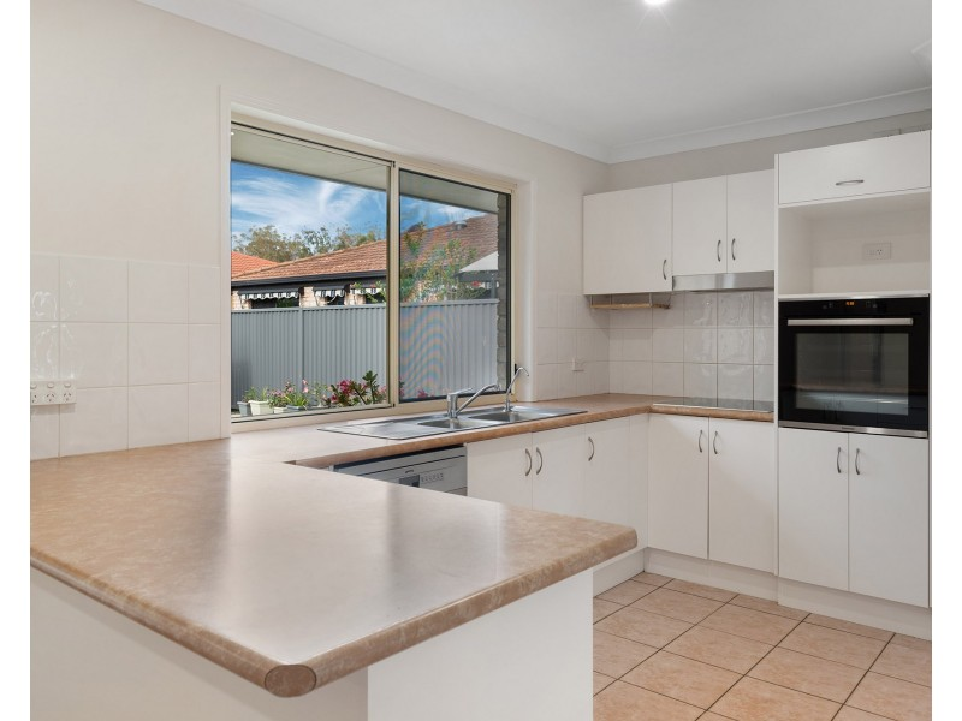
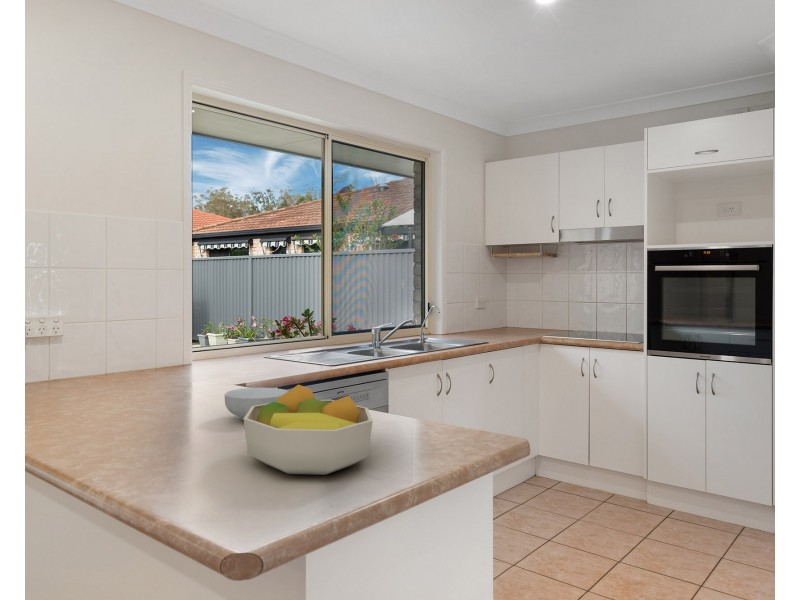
+ fruit bowl [243,384,374,476]
+ cereal bowl [224,387,289,421]
